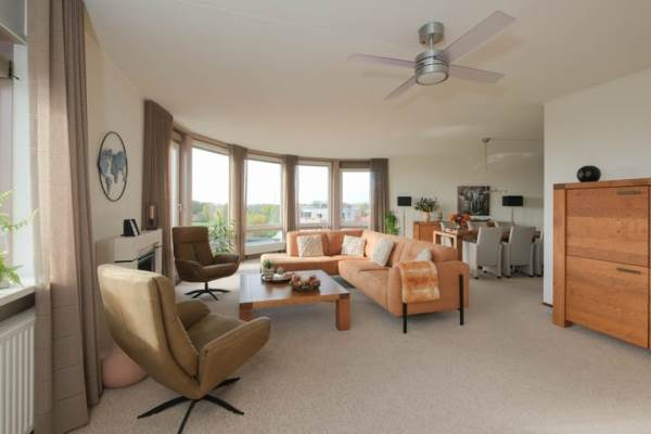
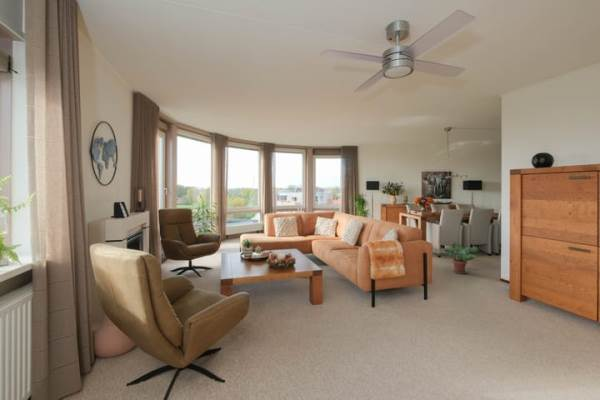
+ potted plant [431,241,480,275]
